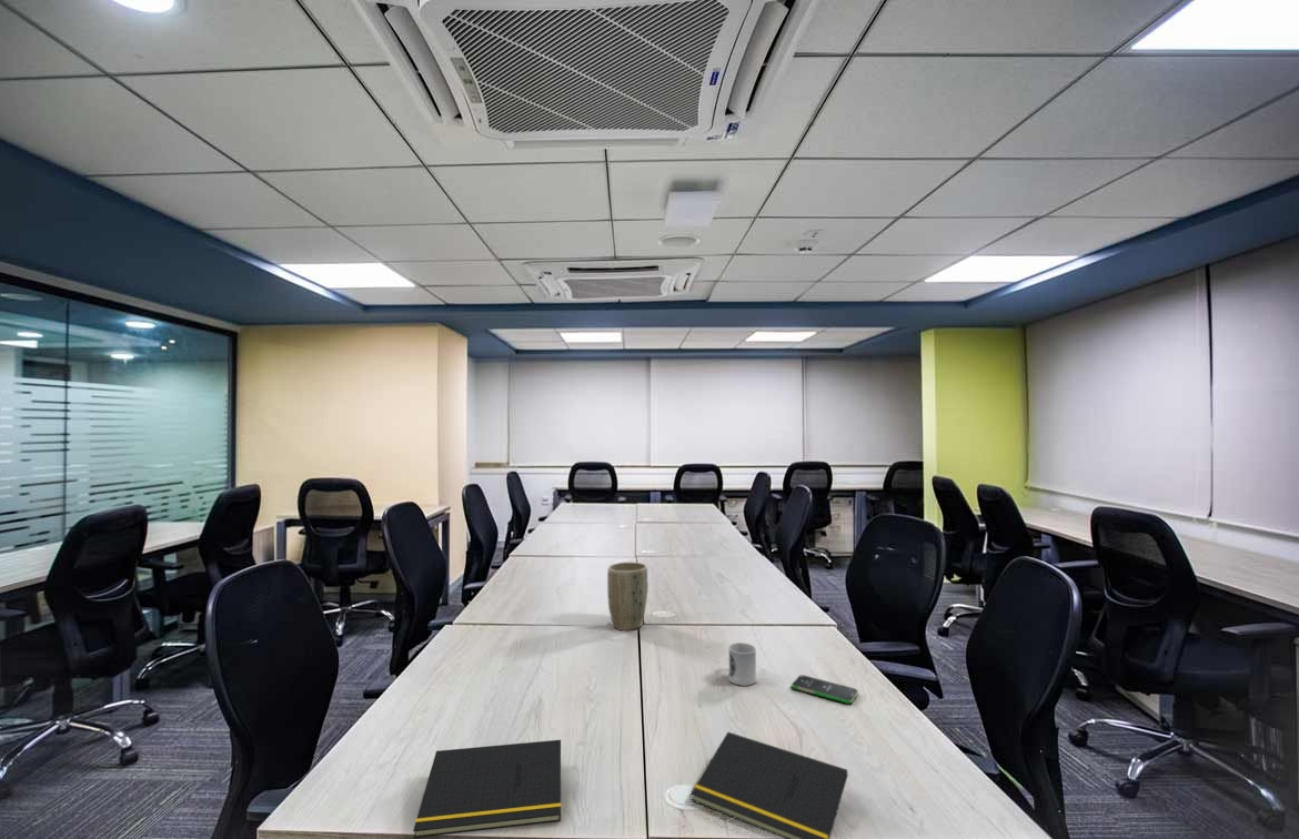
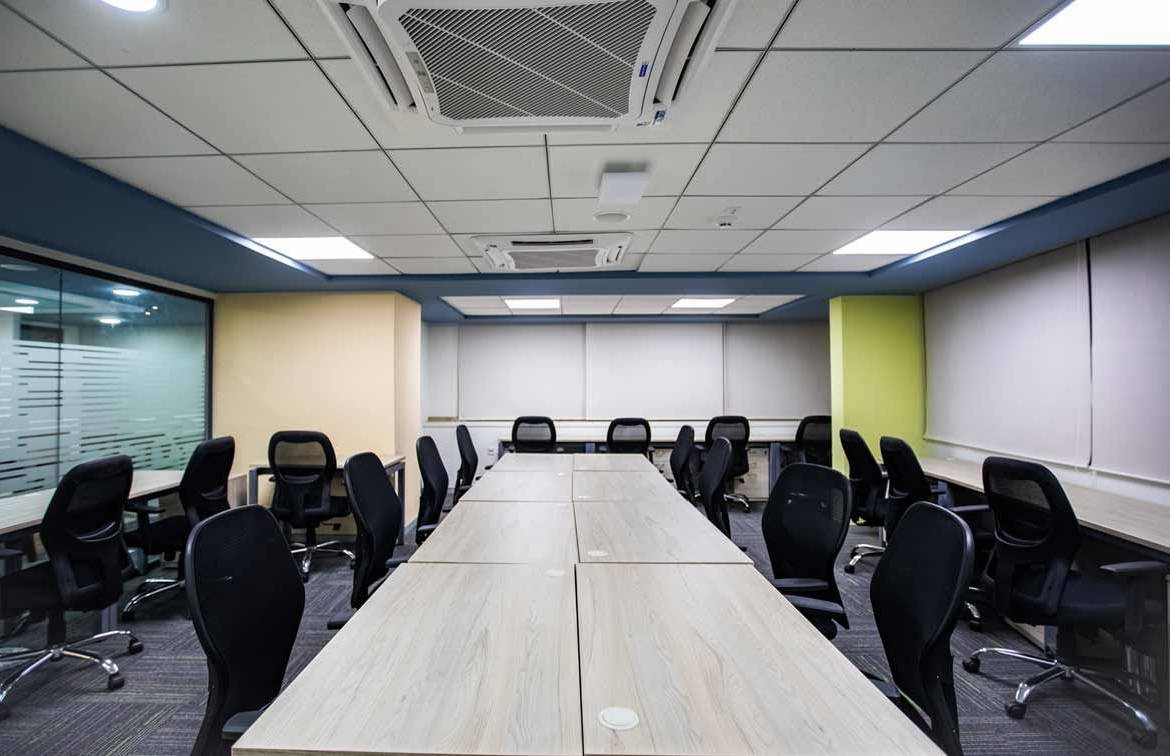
- notepad [689,730,849,839]
- cup [728,641,757,687]
- smartphone [791,674,859,705]
- plant pot [606,562,650,631]
- notepad [412,739,562,839]
